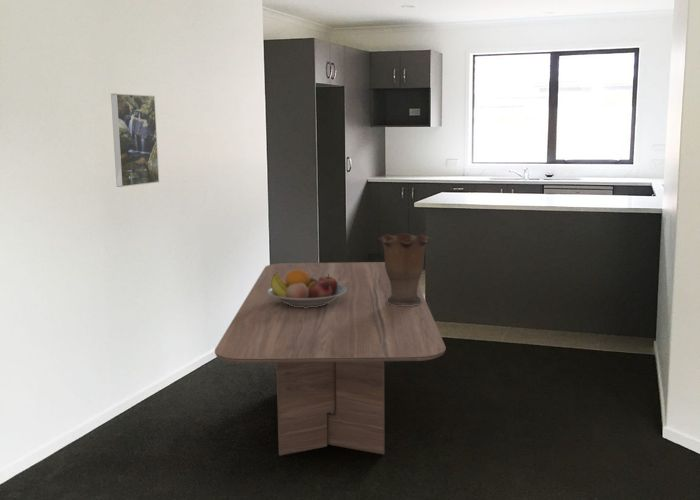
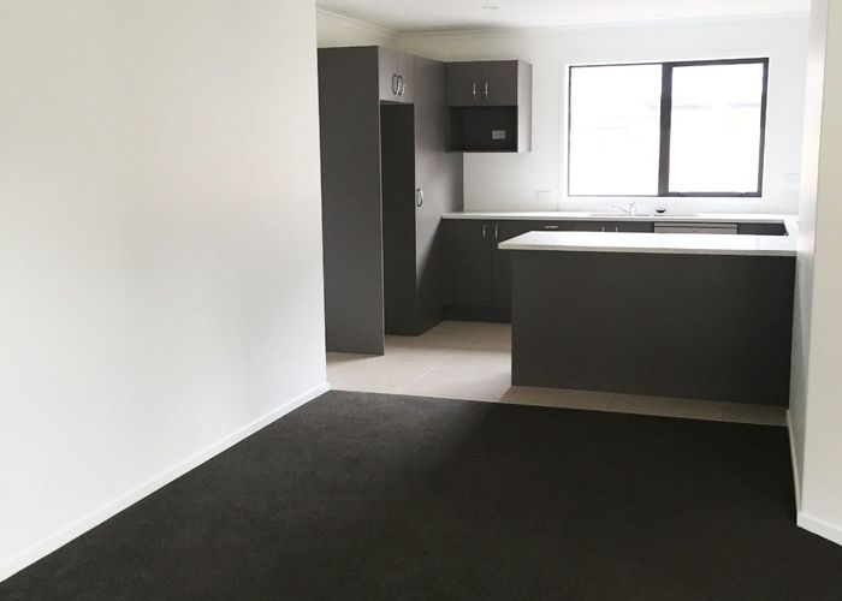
- dining table [214,261,447,457]
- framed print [110,93,160,188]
- vase [377,232,432,306]
- fruit bowl [268,270,346,308]
